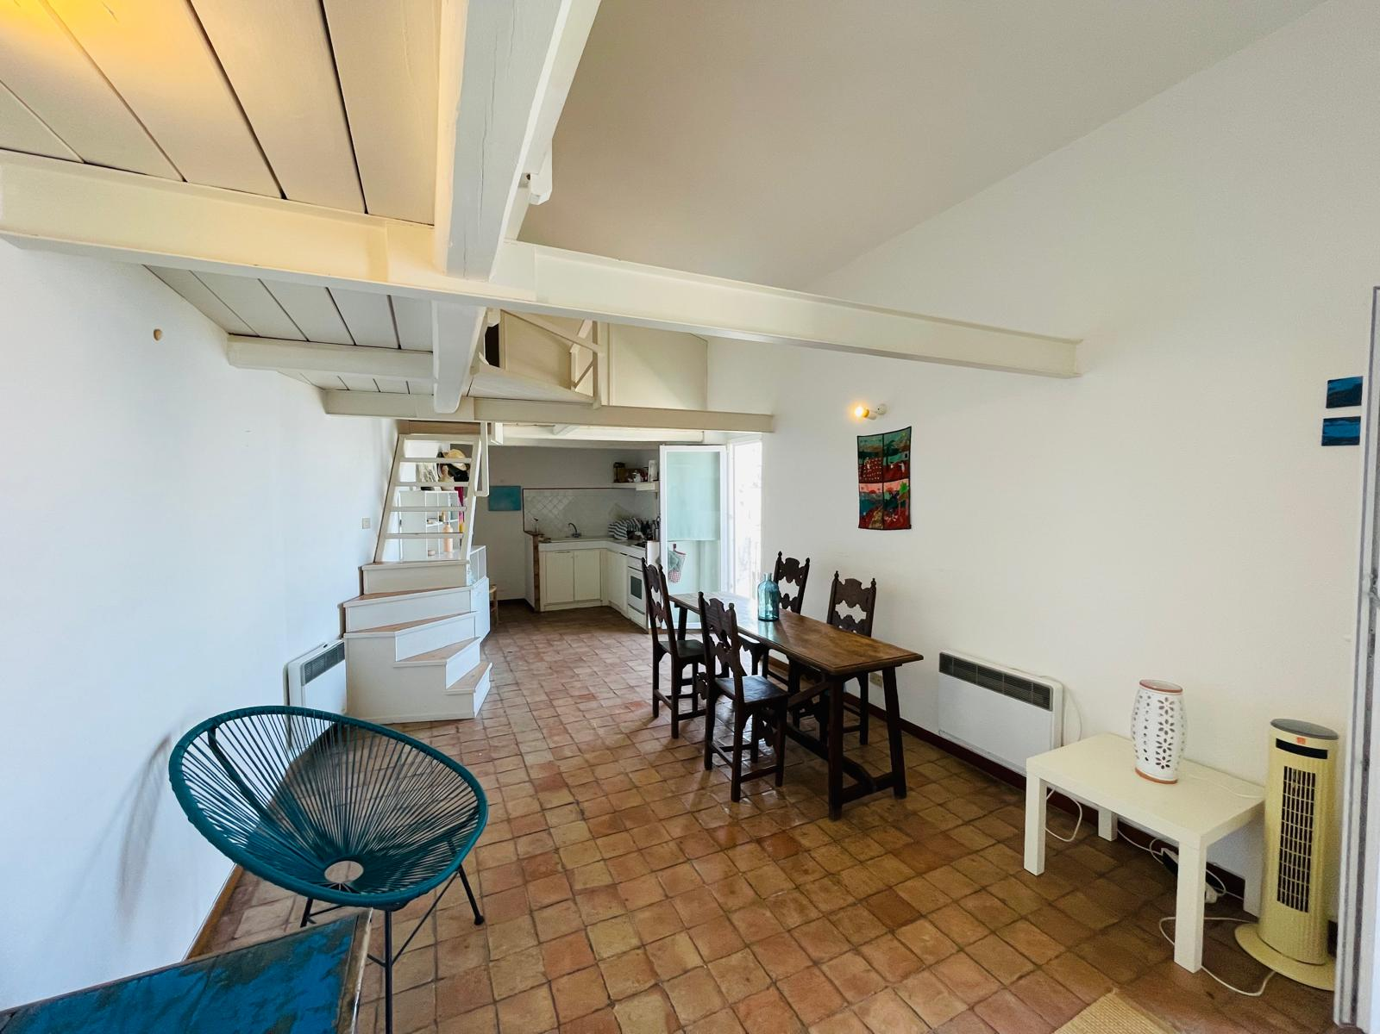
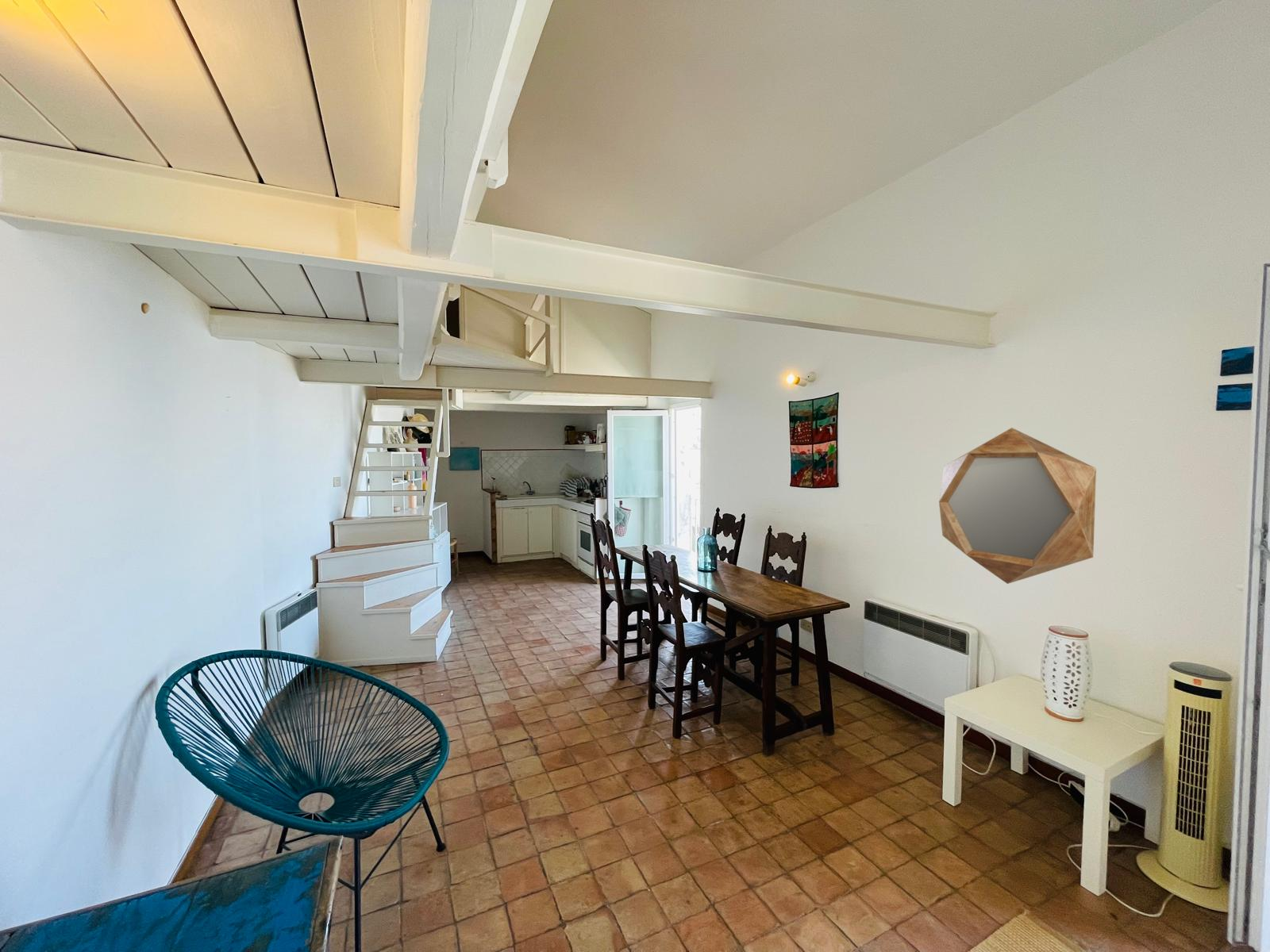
+ home mirror [938,427,1097,585]
